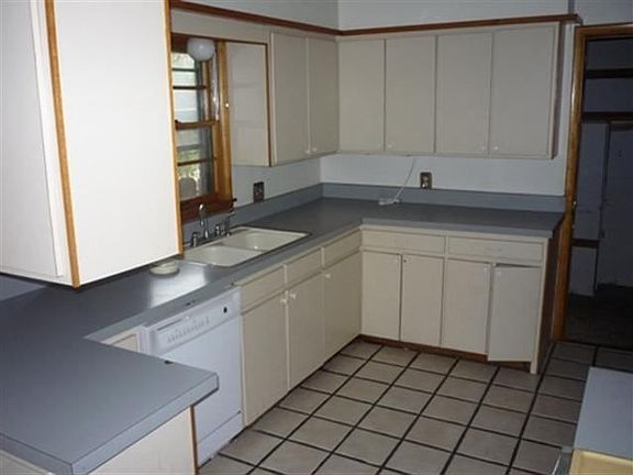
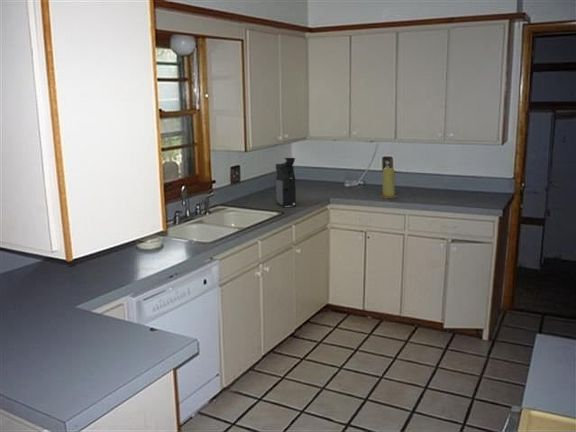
+ coffee maker [275,157,297,208]
+ candle [380,167,398,199]
